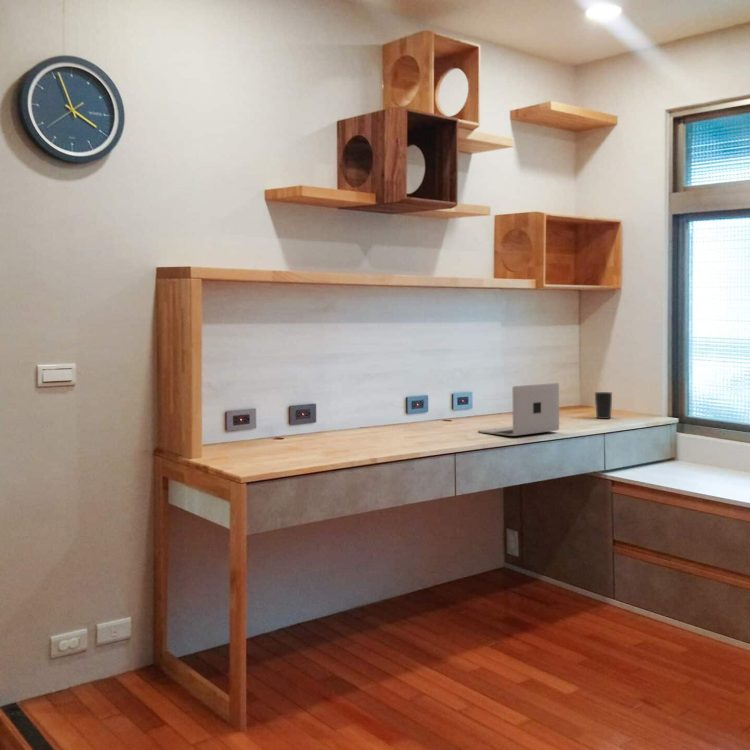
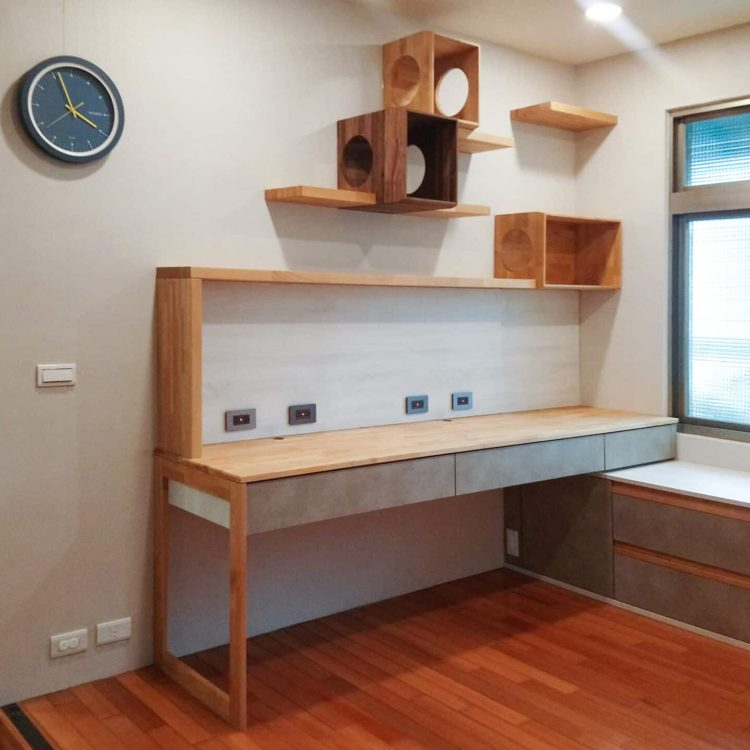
- laptop [477,382,560,437]
- cup [594,391,613,420]
